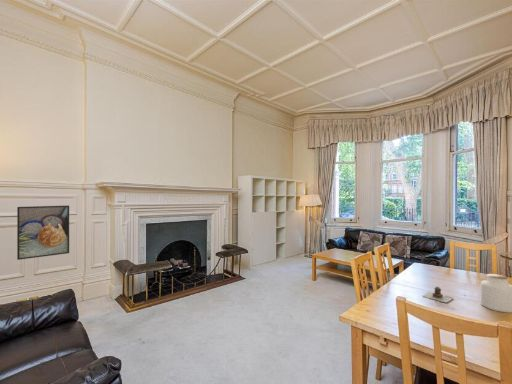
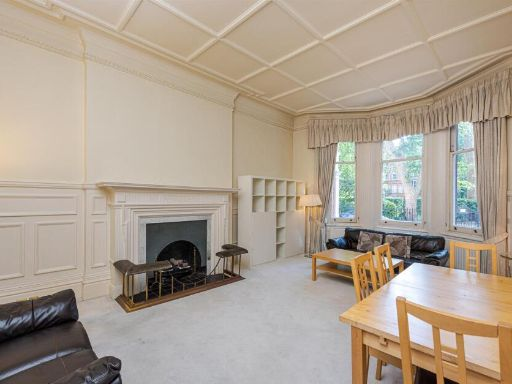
- jar [480,273,512,314]
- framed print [16,205,70,261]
- teapot [422,285,454,304]
